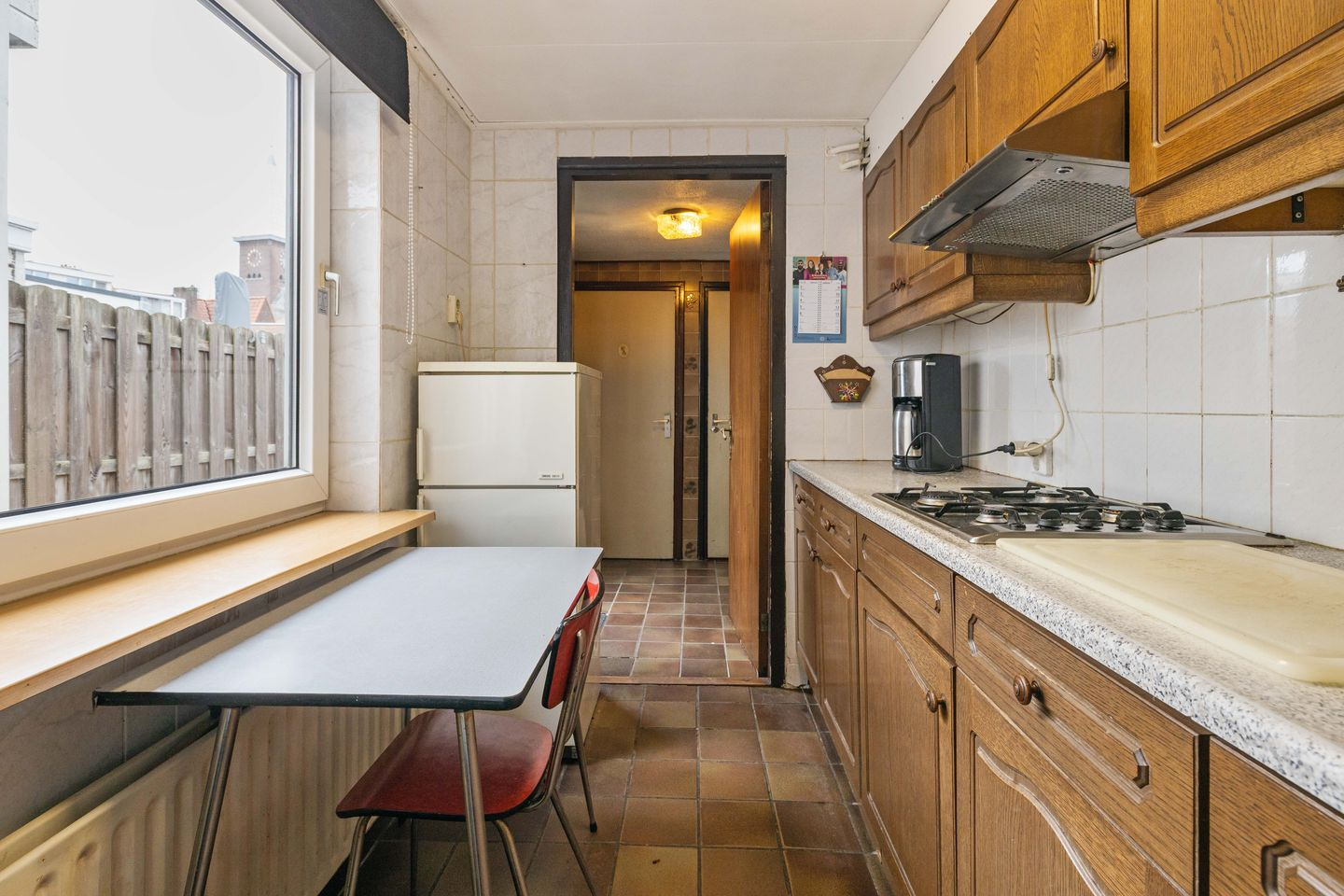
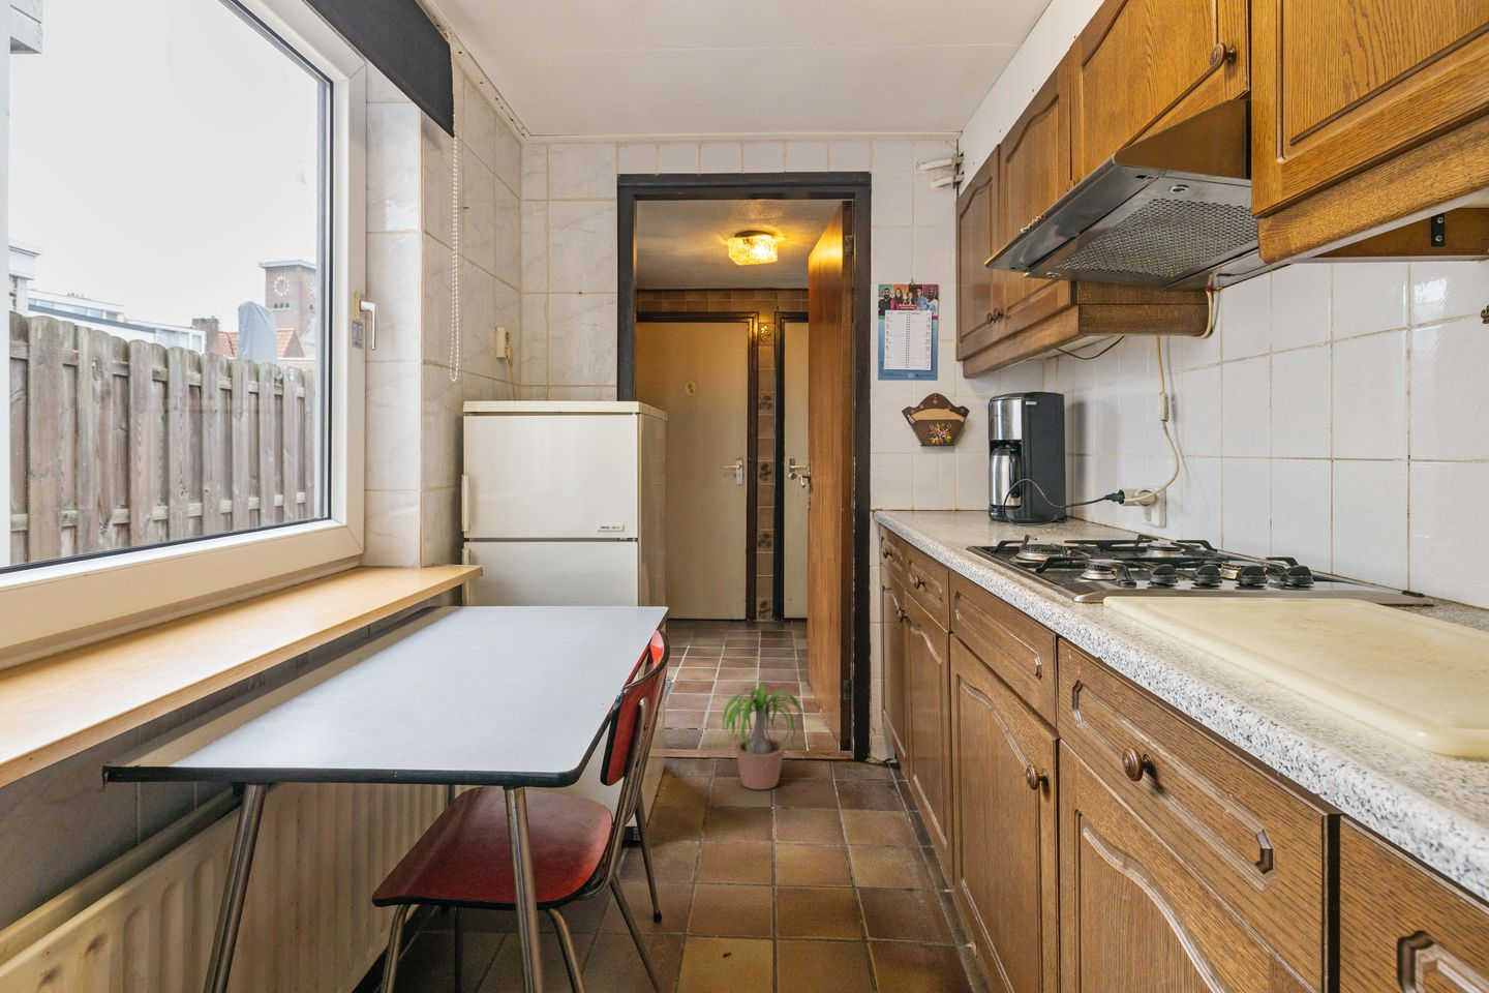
+ potted plant [709,683,820,790]
